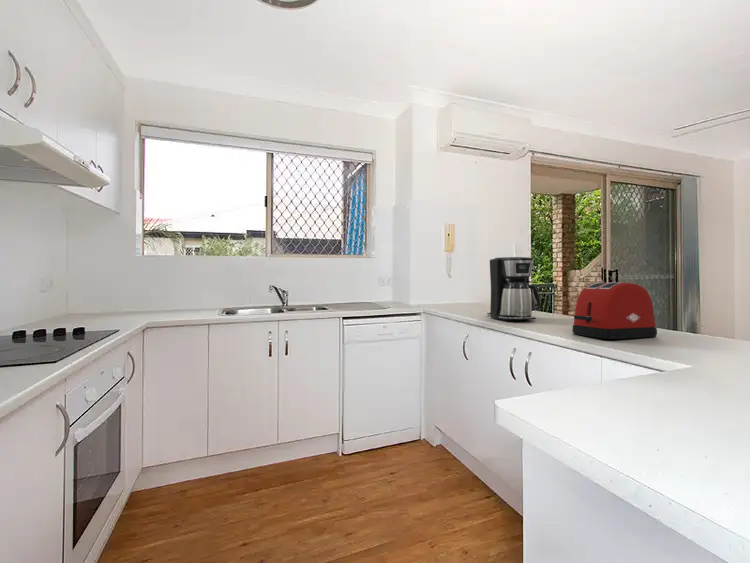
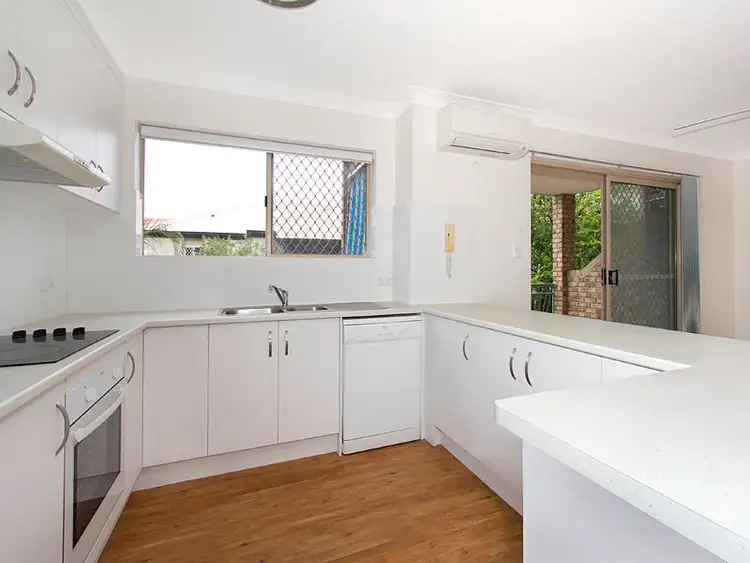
- toaster [571,281,658,340]
- coffee maker [486,256,541,321]
